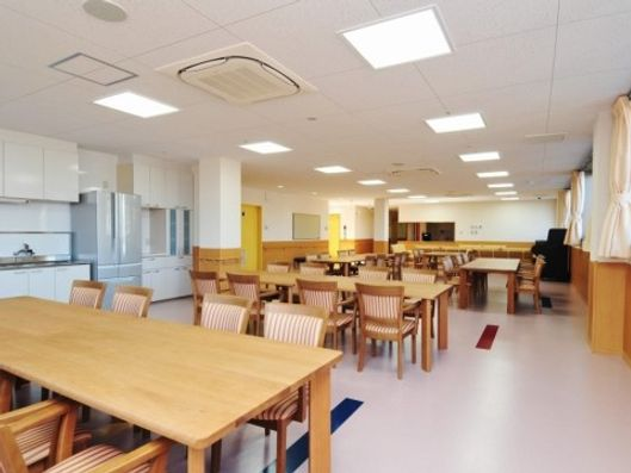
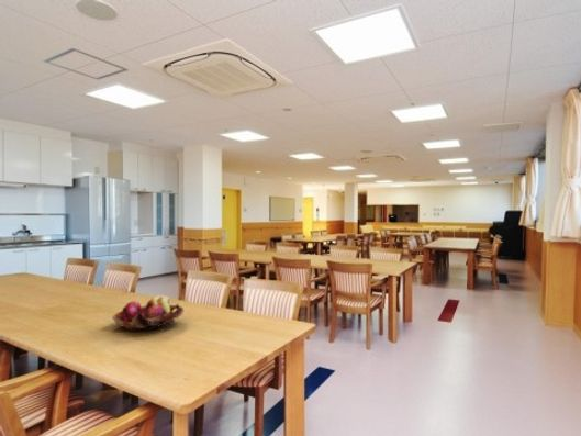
+ fruit basket [111,294,185,332]
